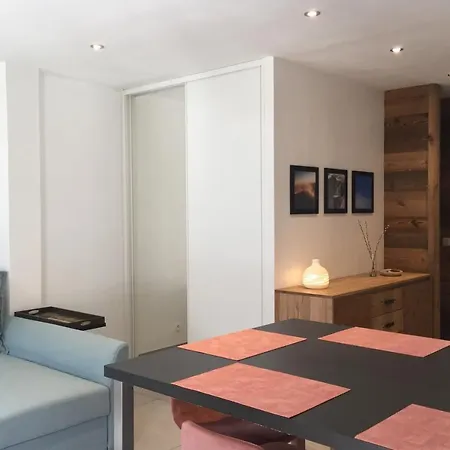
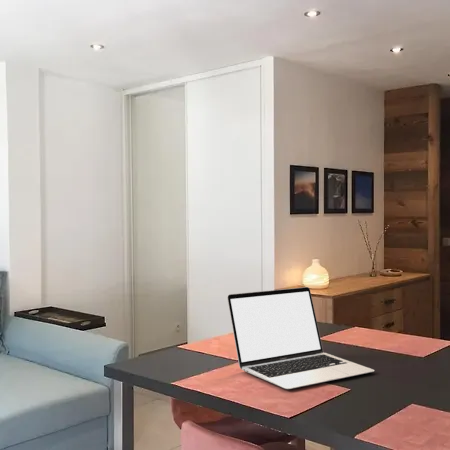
+ laptop [226,286,375,390]
